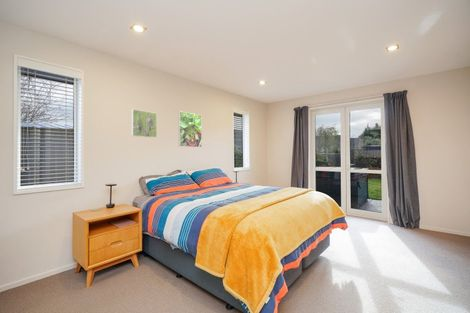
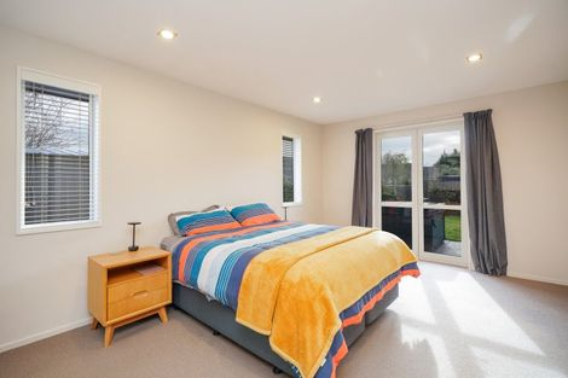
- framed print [131,108,158,139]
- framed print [178,110,203,148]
